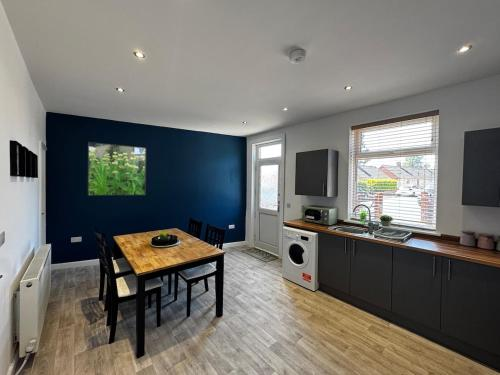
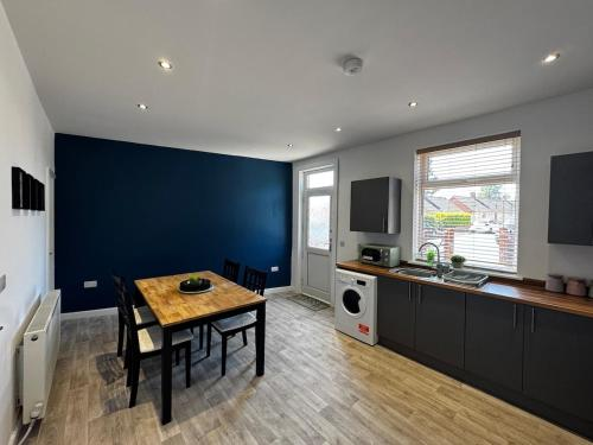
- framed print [86,141,147,197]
